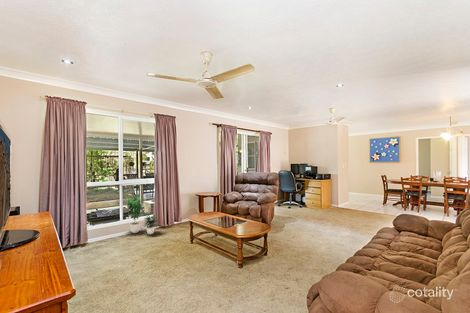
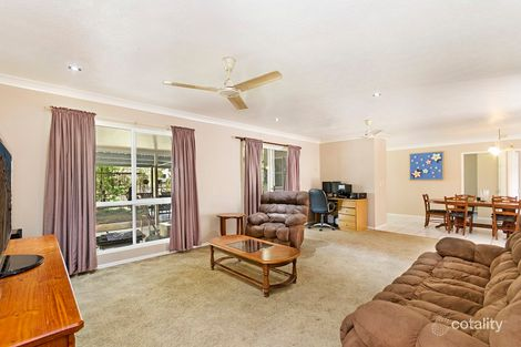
- potted plant [125,194,159,235]
